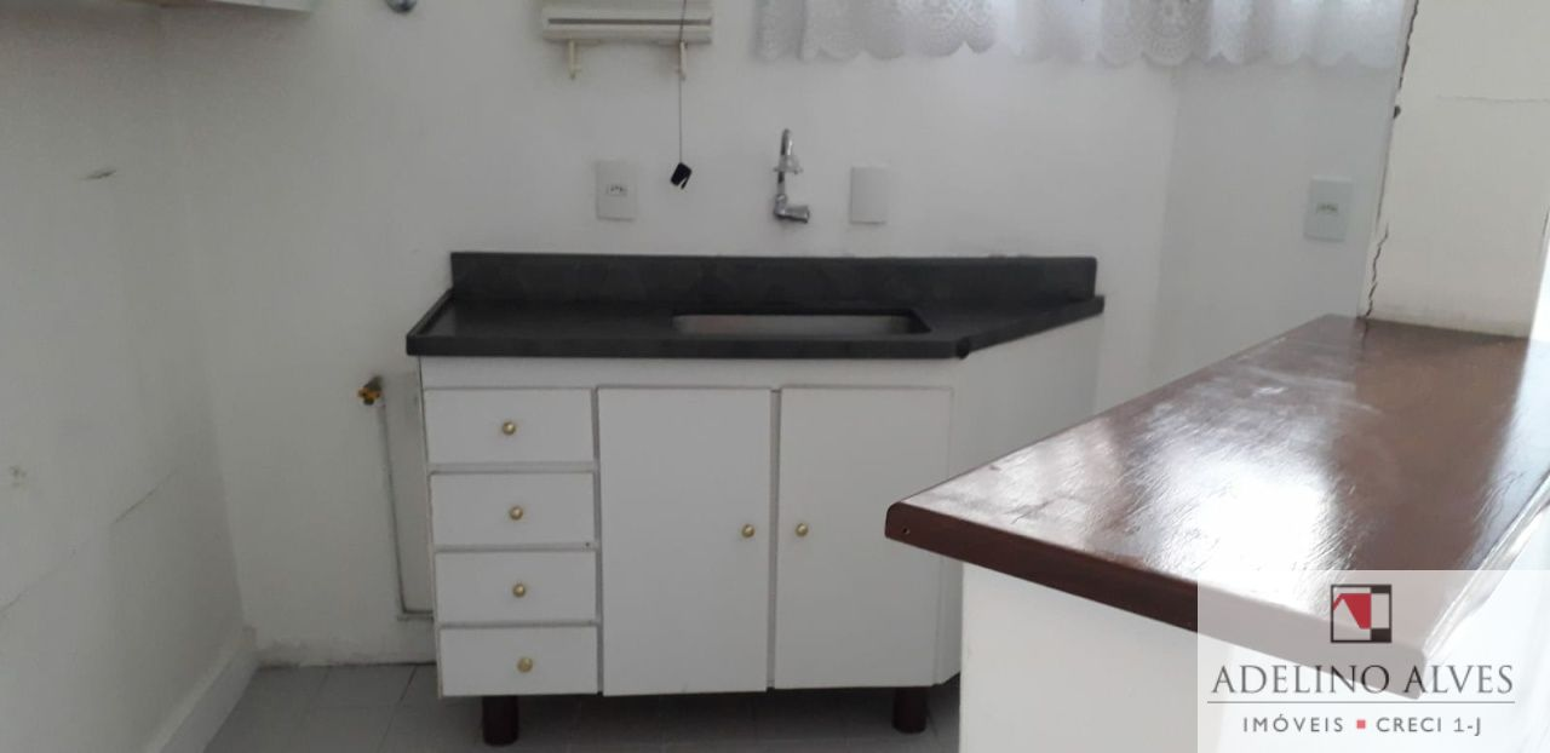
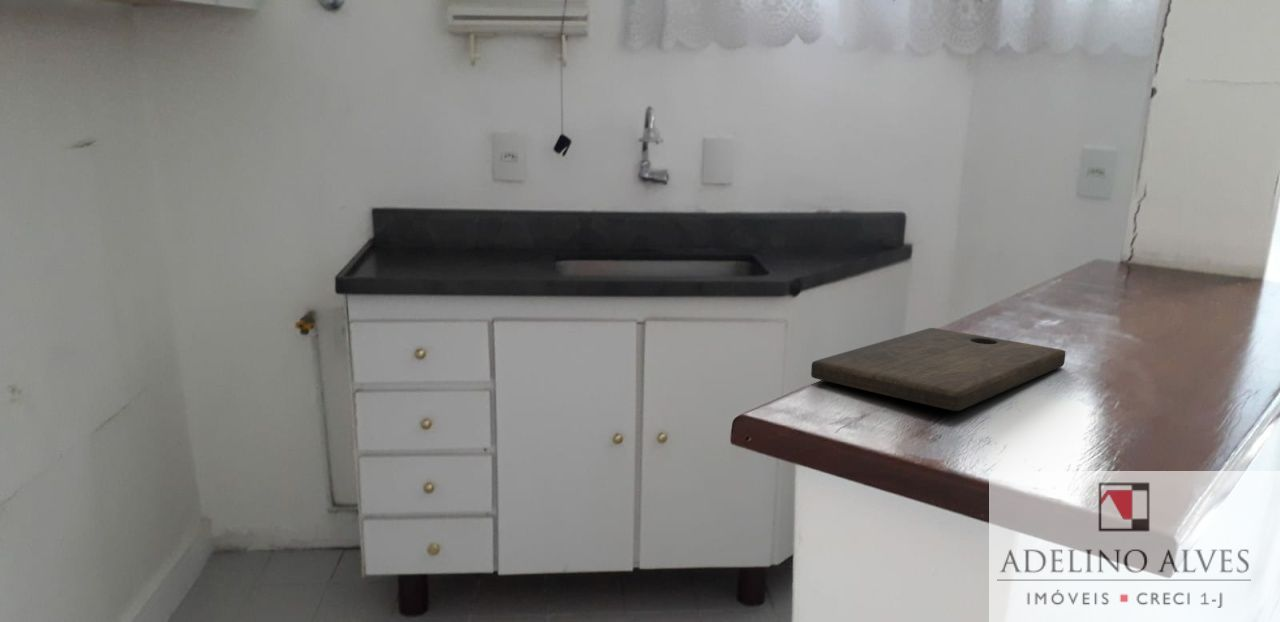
+ cutting board [810,327,1066,412]
